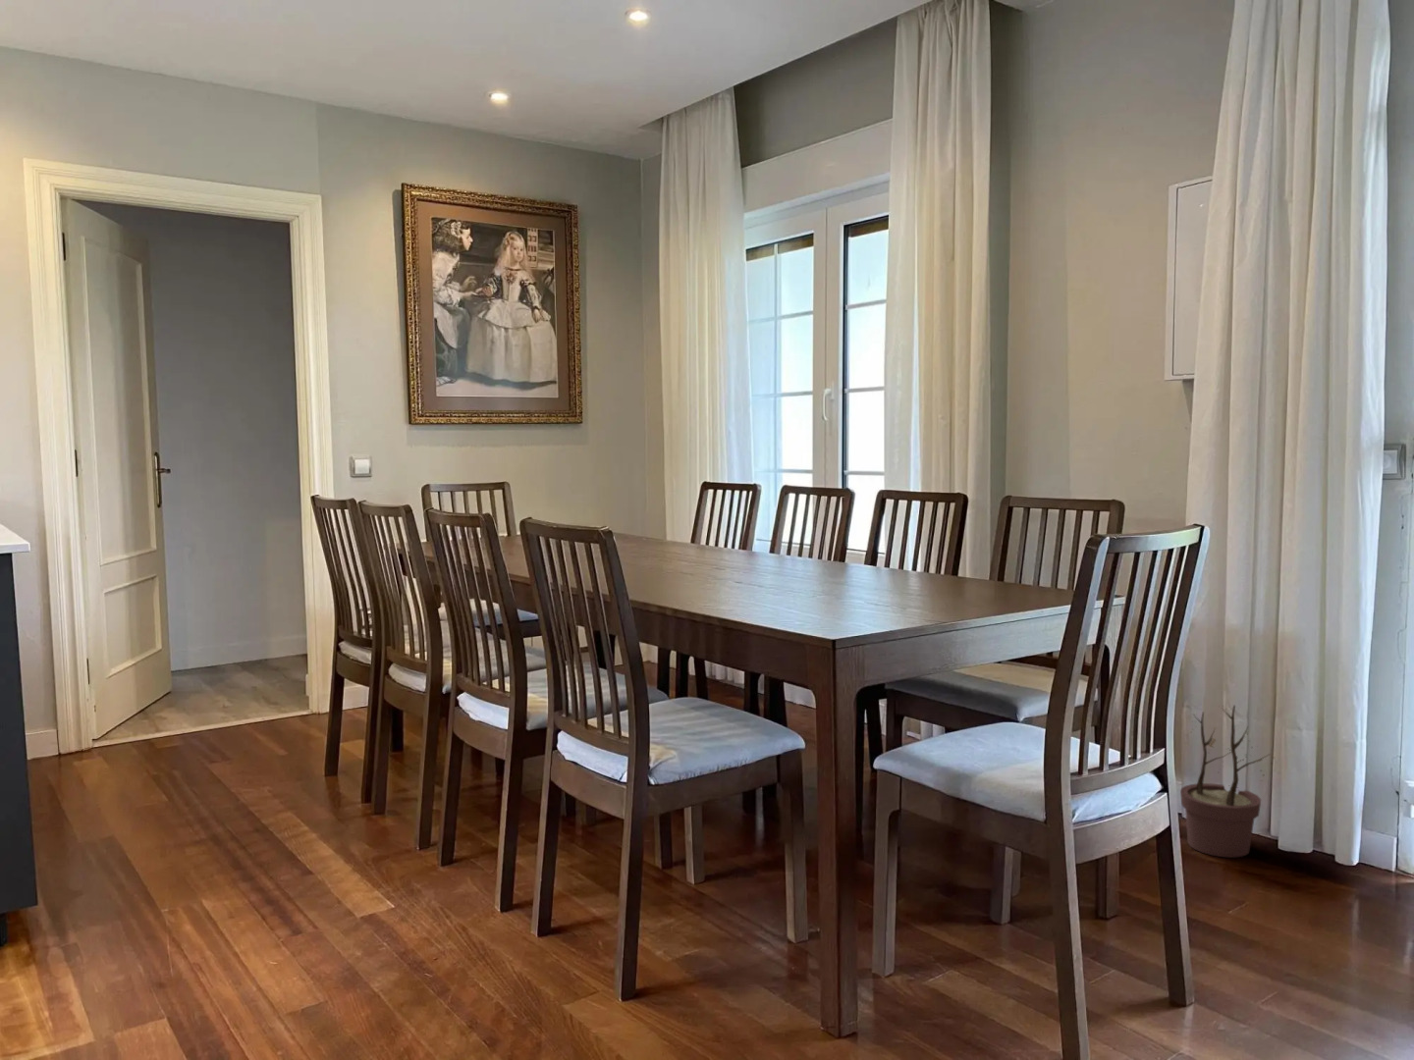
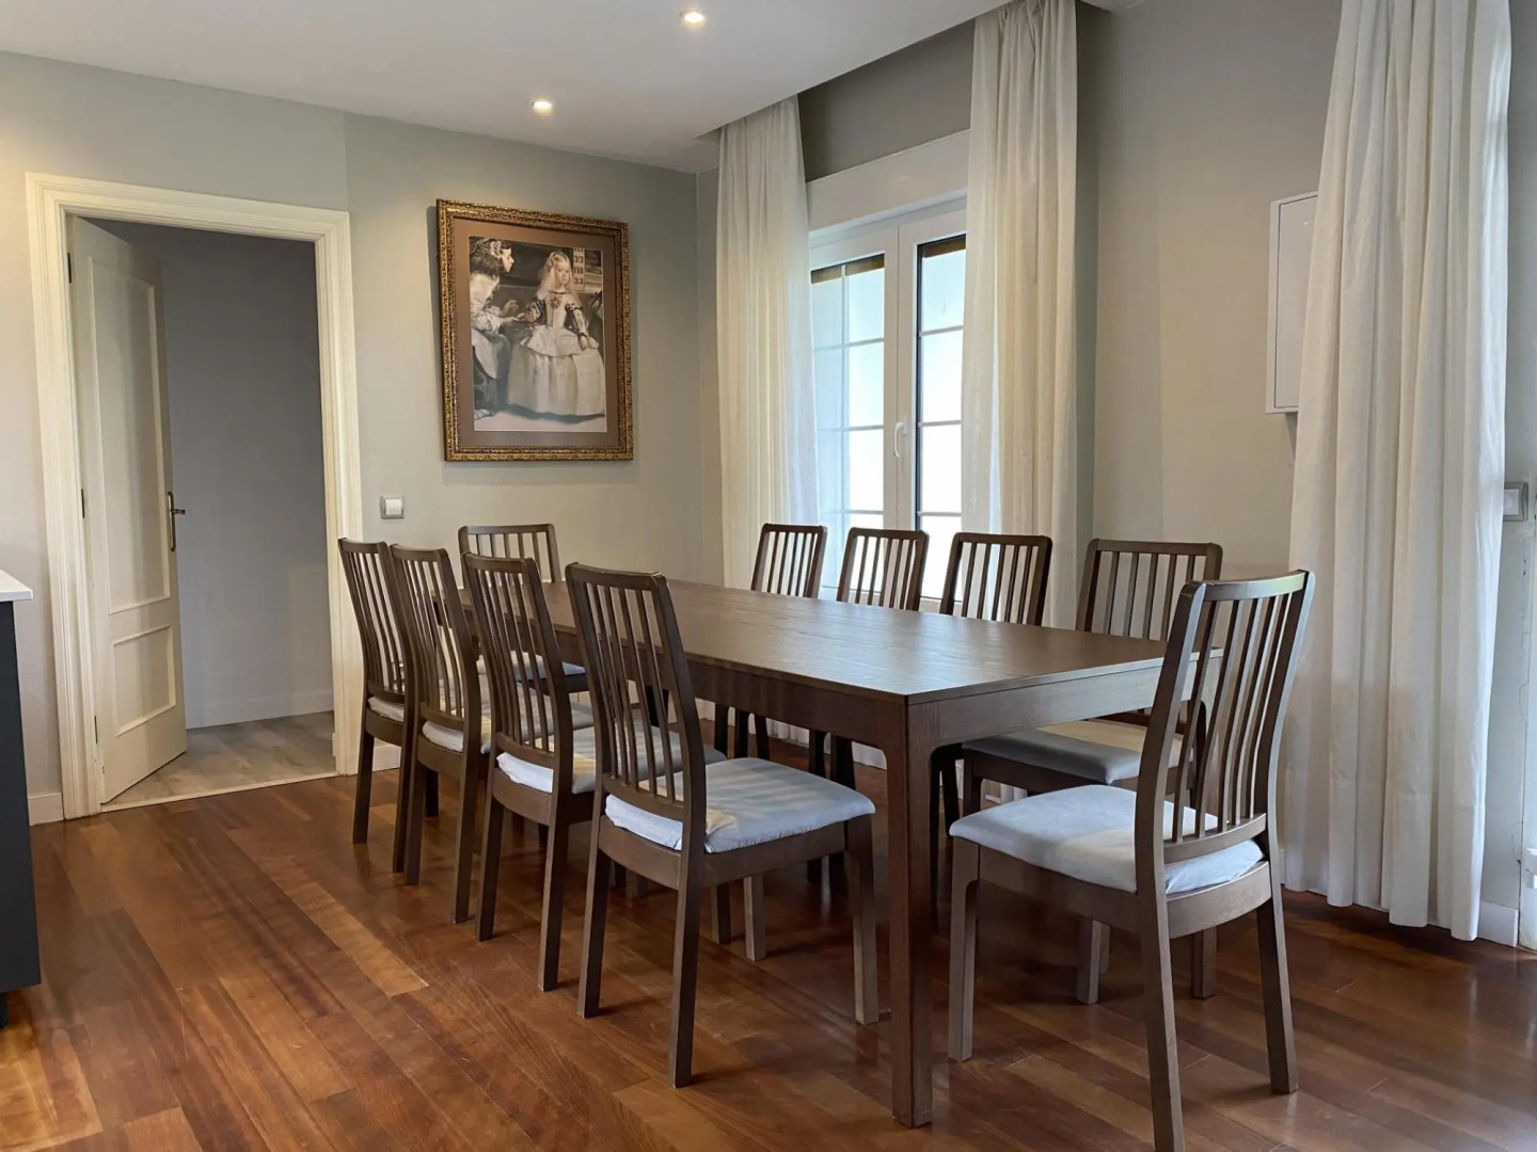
- potted plant [1179,705,1277,858]
